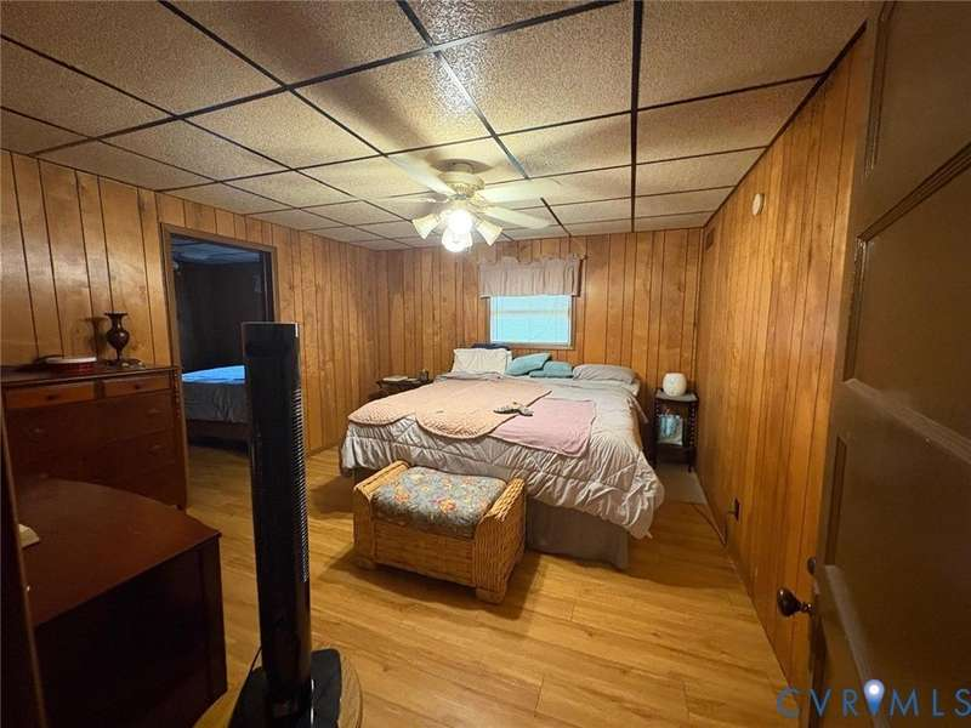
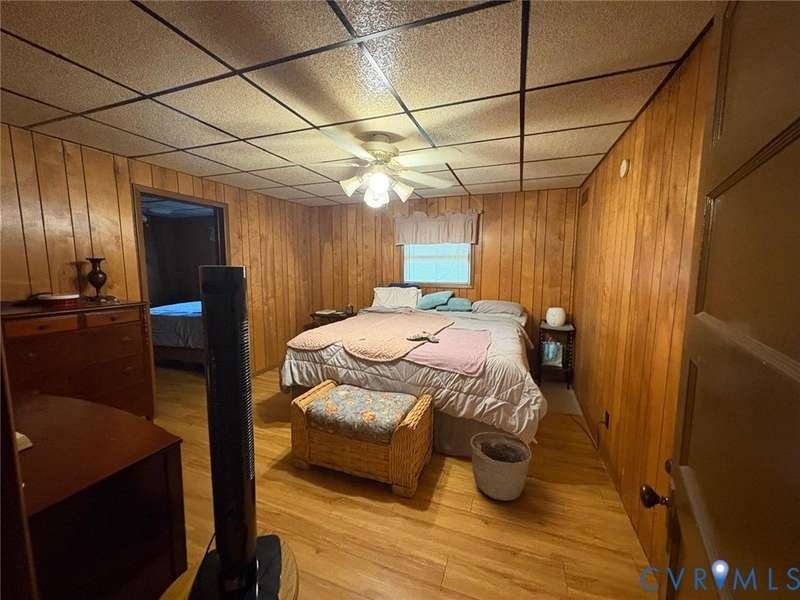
+ basket [470,431,532,502]
